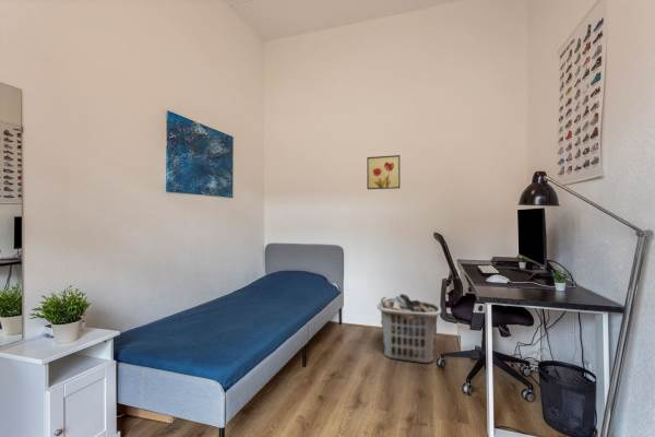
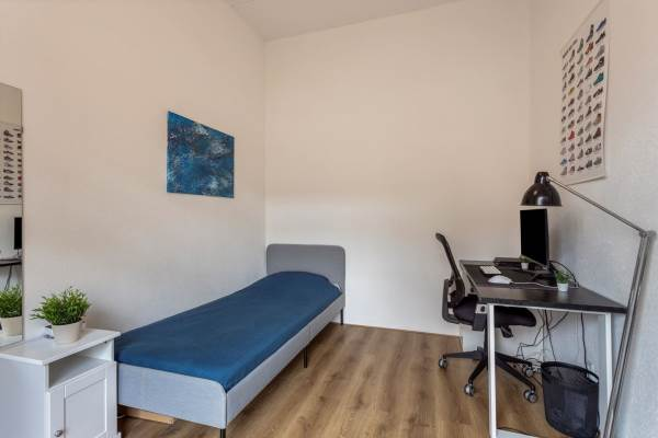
- clothes hamper [377,293,442,365]
- wall art [366,154,401,190]
